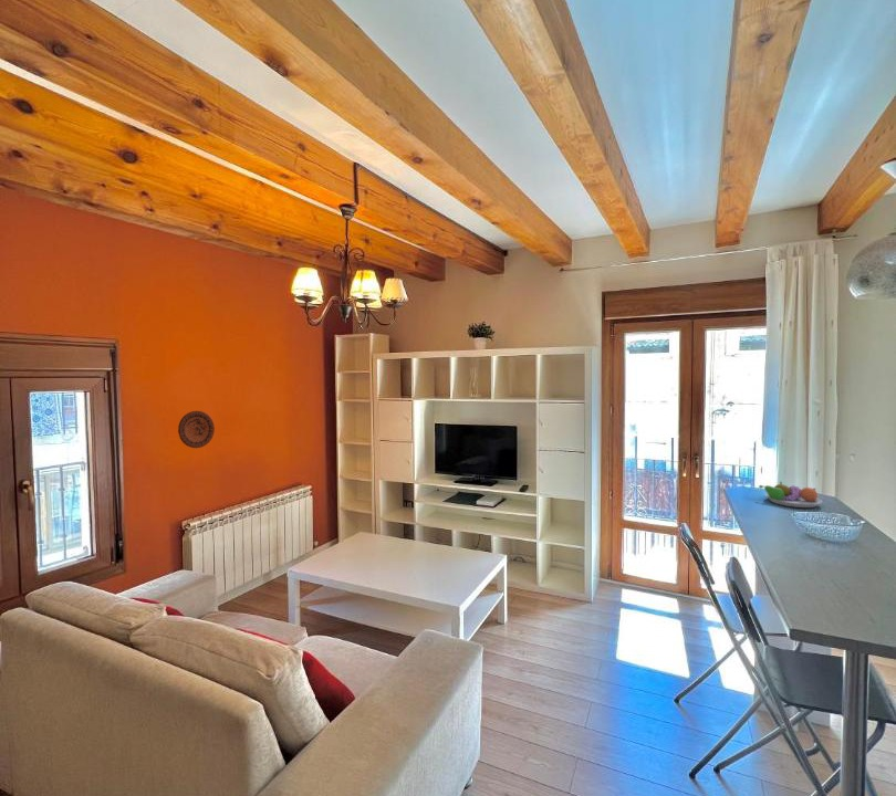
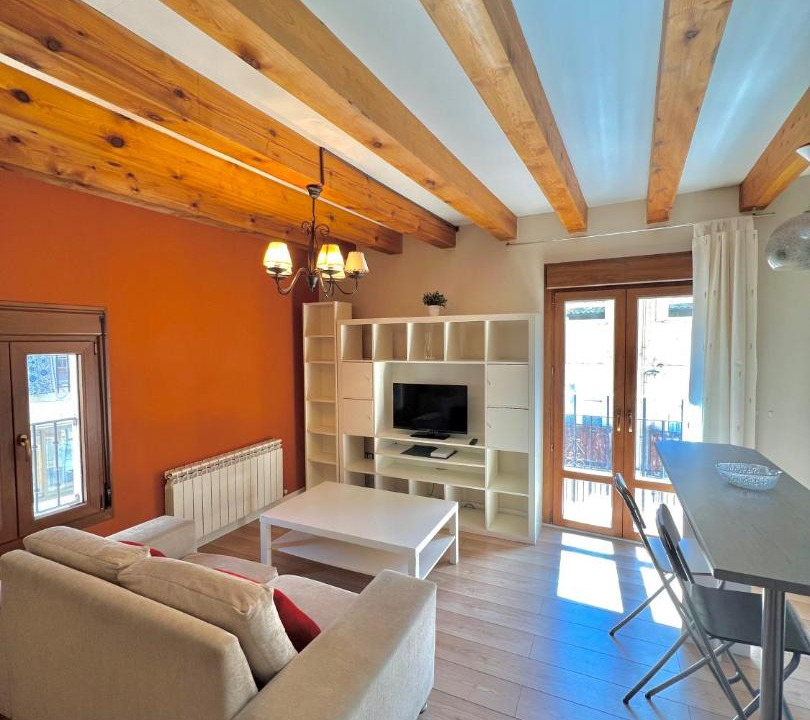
- decorative plate [177,410,216,449]
- fruit bowl [758,481,823,509]
